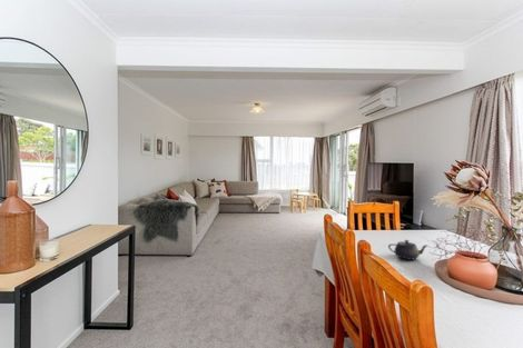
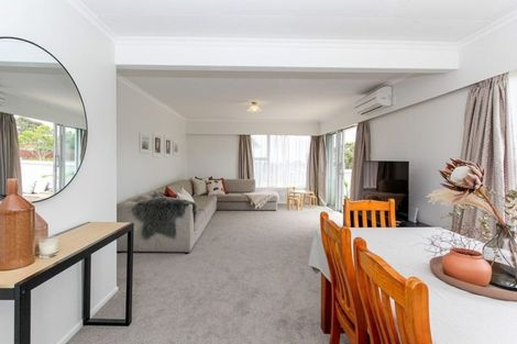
- teapot [387,239,428,261]
